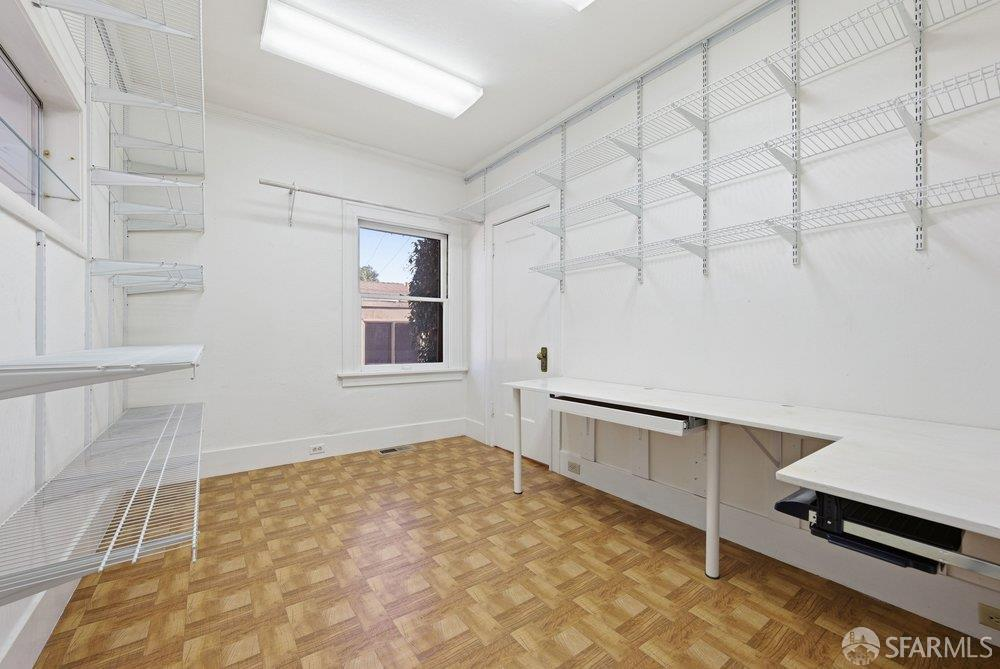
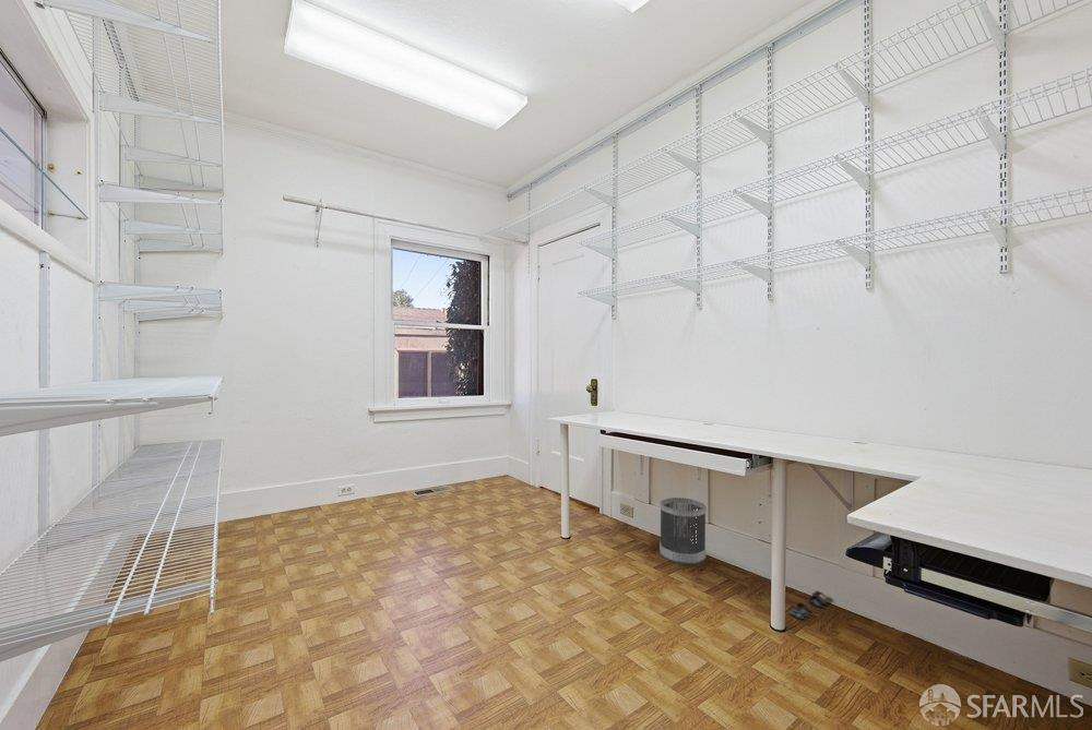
+ wastebasket [658,496,708,565]
+ shoe [787,589,834,620]
